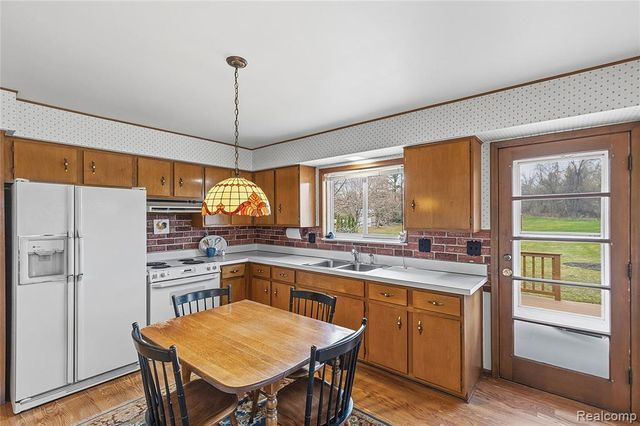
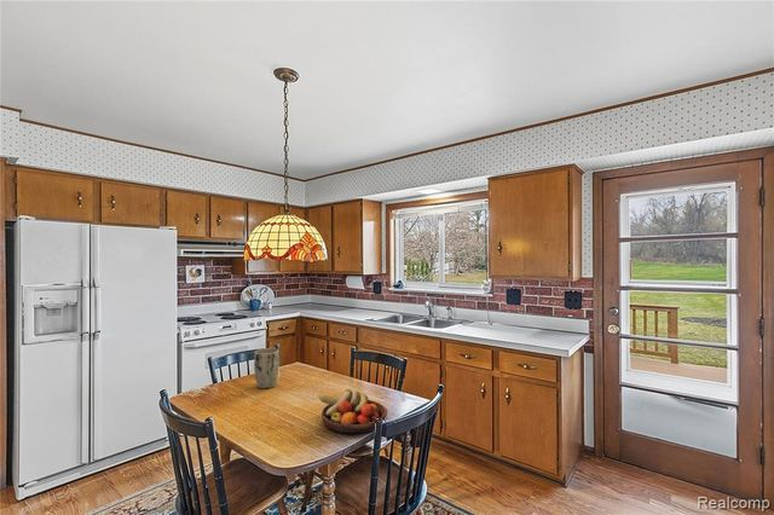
+ plant pot [253,347,281,389]
+ fruit bowl [318,388,388,434]
